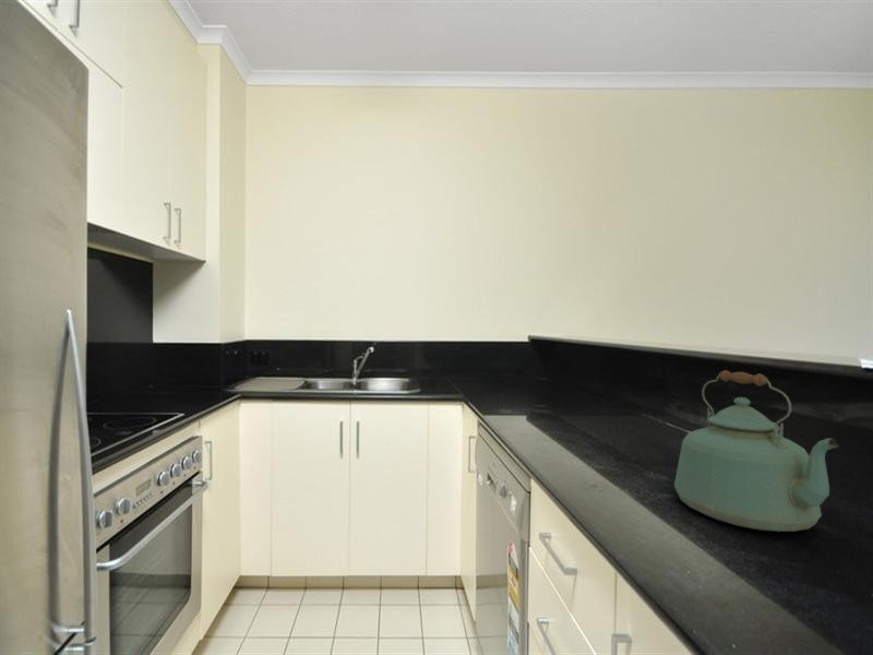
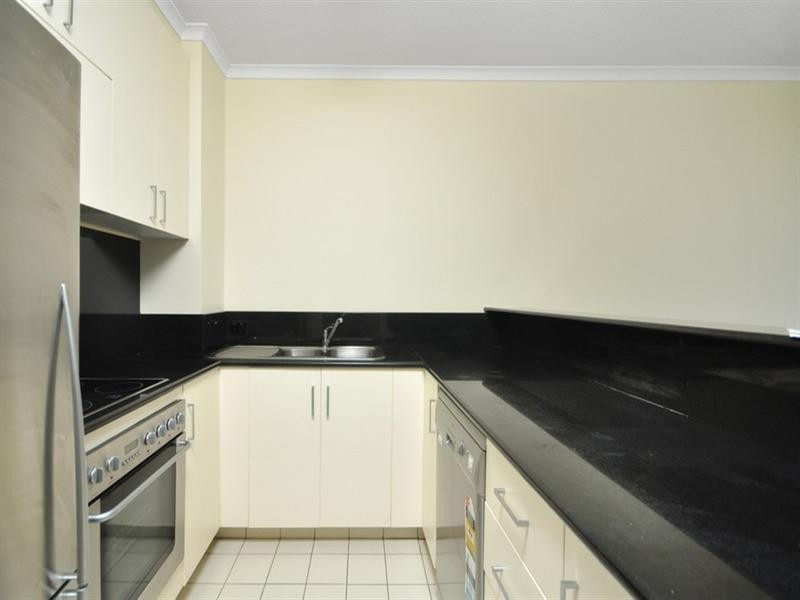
- kettle [673,369,840,533]
